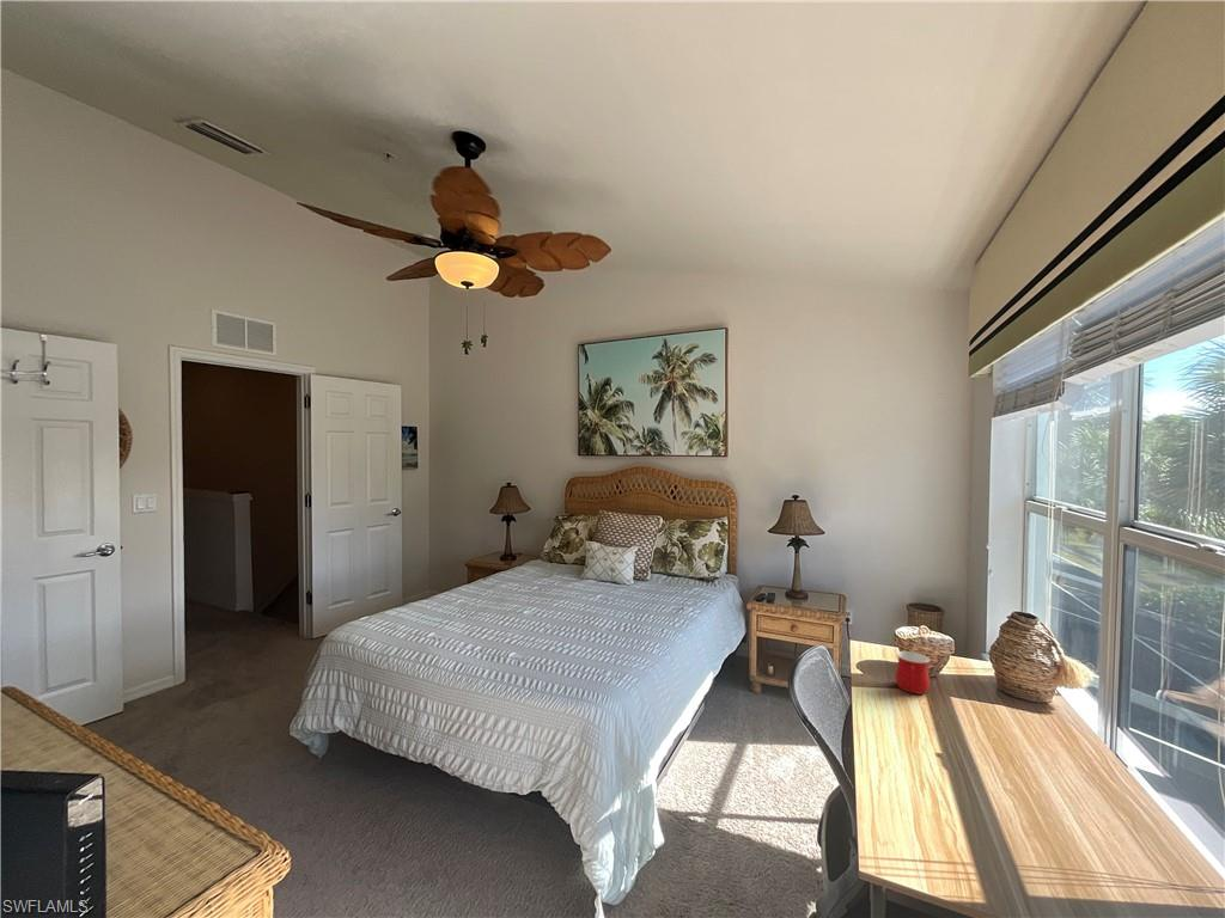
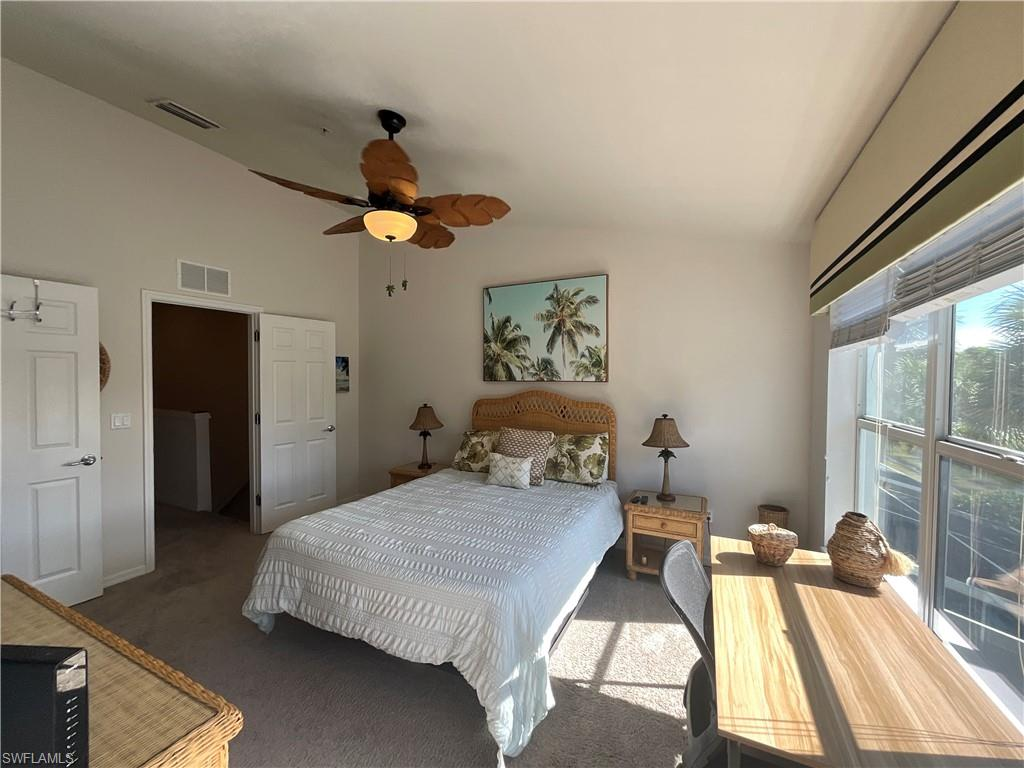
- mug [895,650,931,696]
